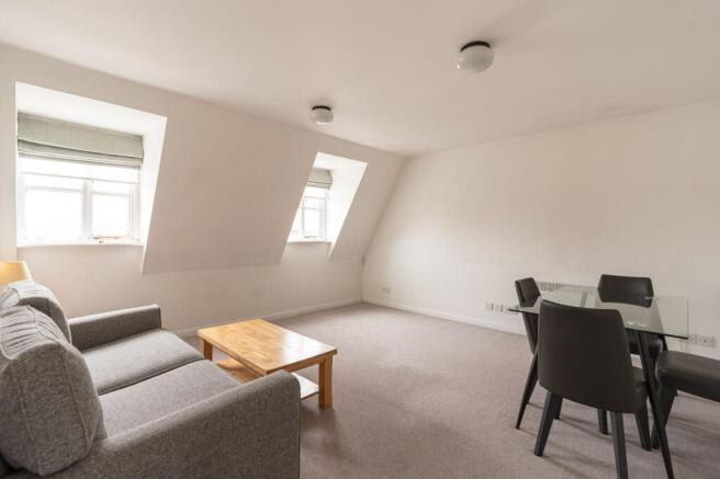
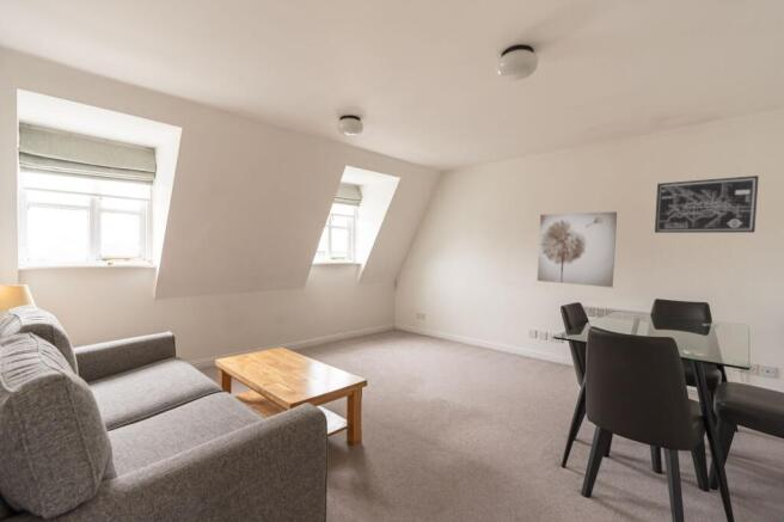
+ wall art [654,174,760,234]
+ wall art [537,210,618,289]
